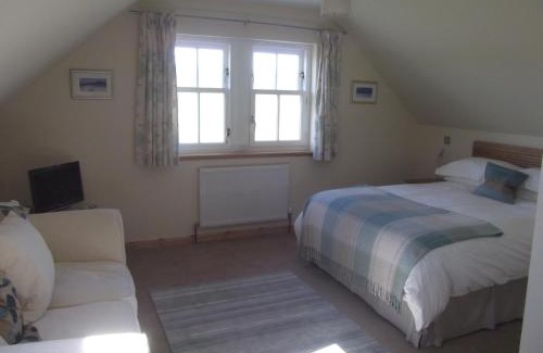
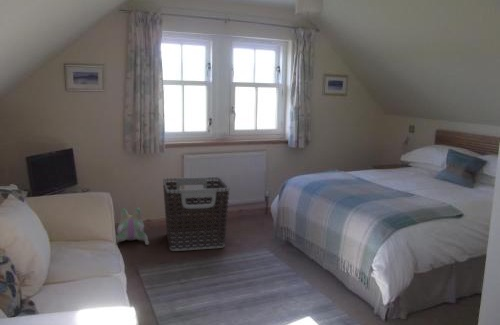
+ clothes hamper [162,176,230,252]
+ plush toy [115,207,150,246]
